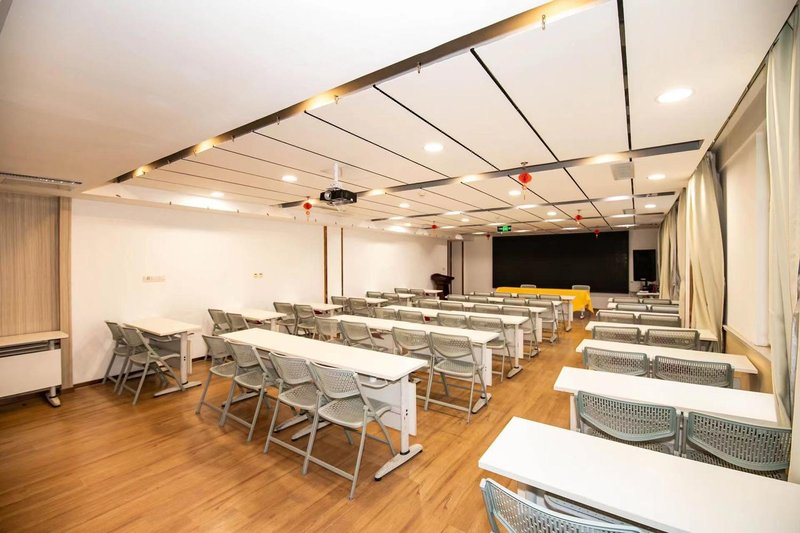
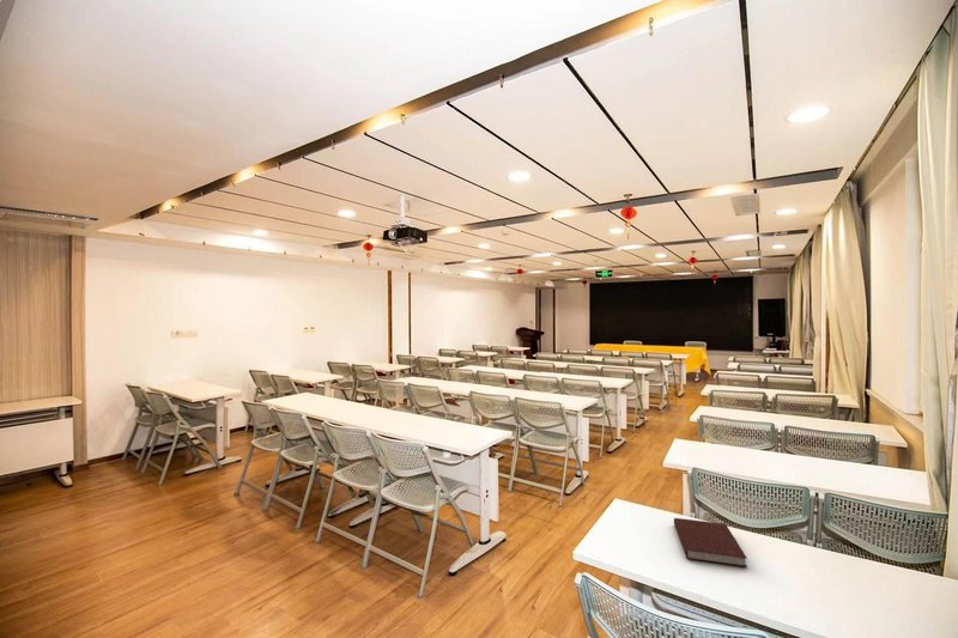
+ notebook [673,517,748,569]
